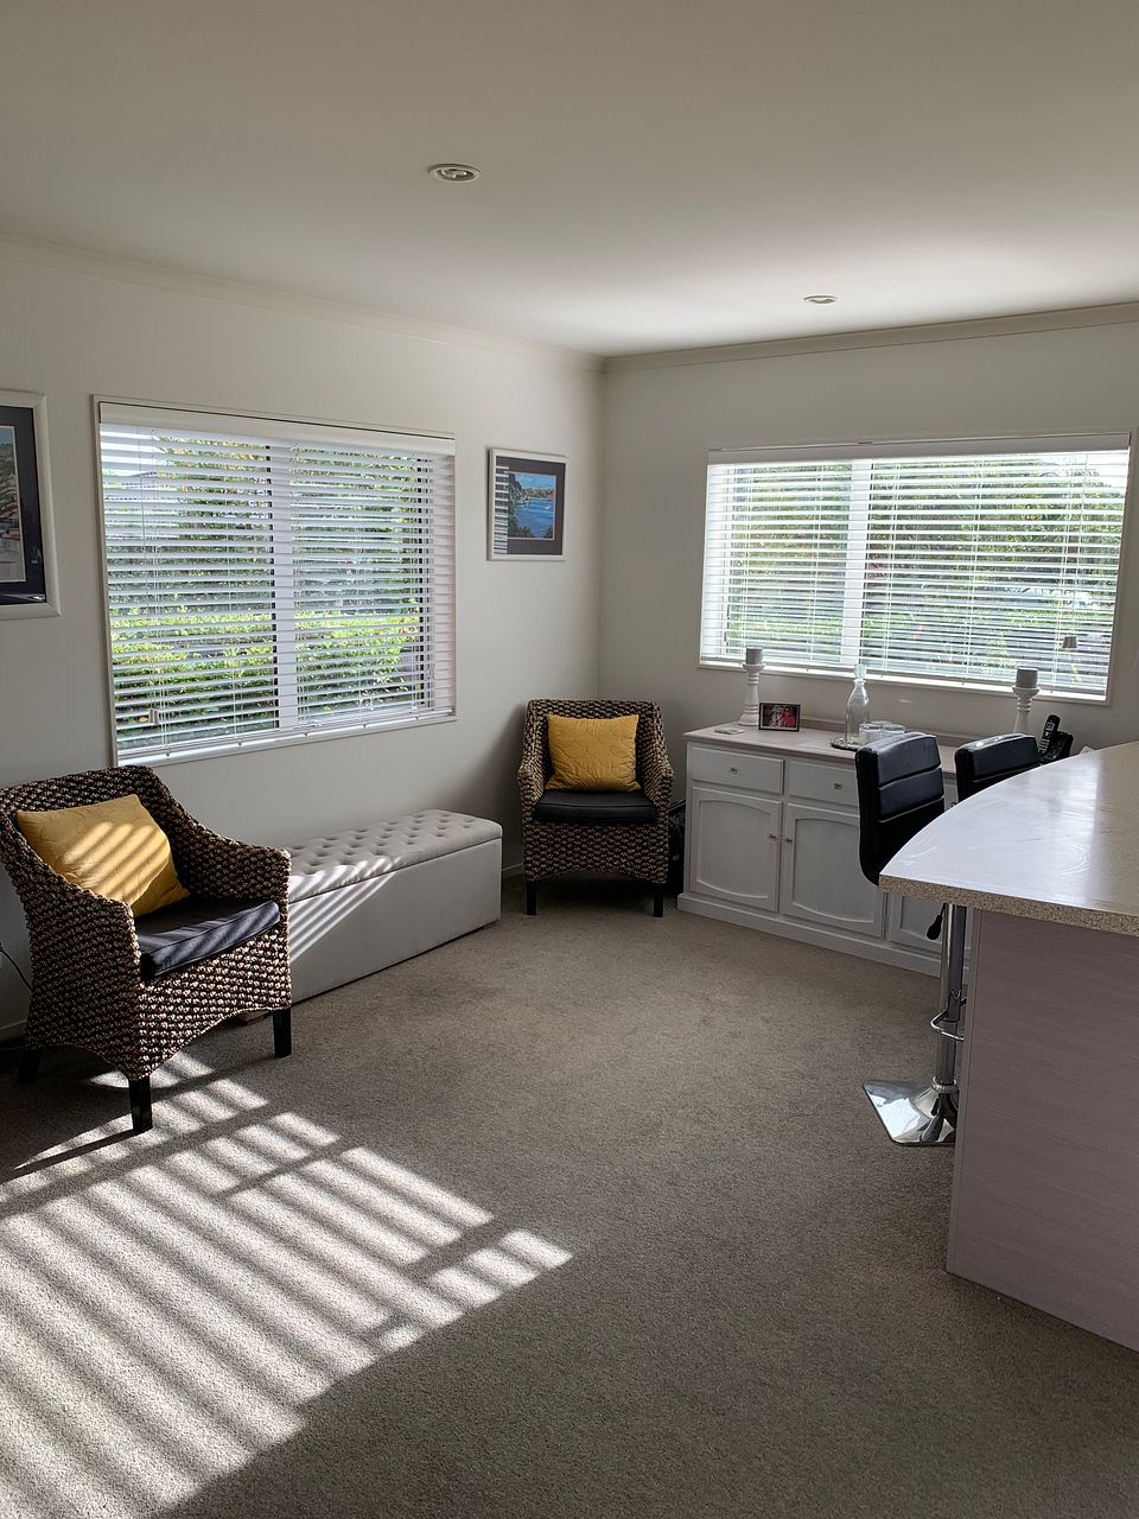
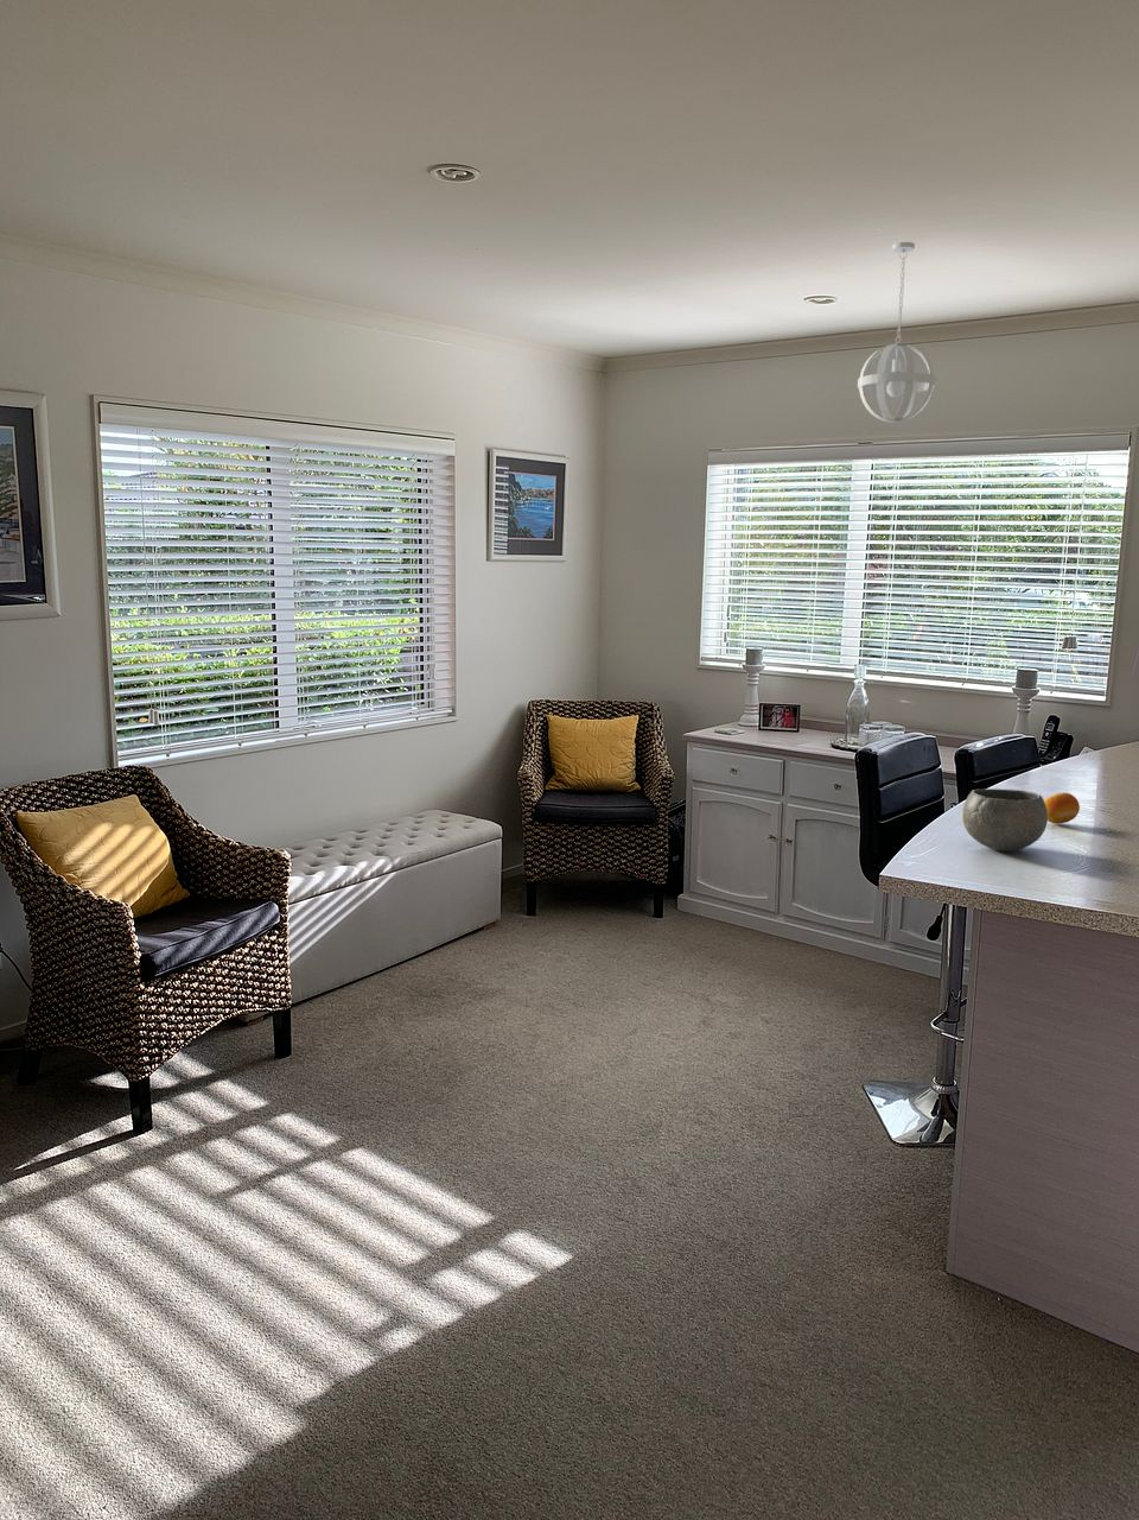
+ bowl [961,789,1049,852]
+ pendant light [857,241,937,424]
+ fruit [1044,791,1080,826]
